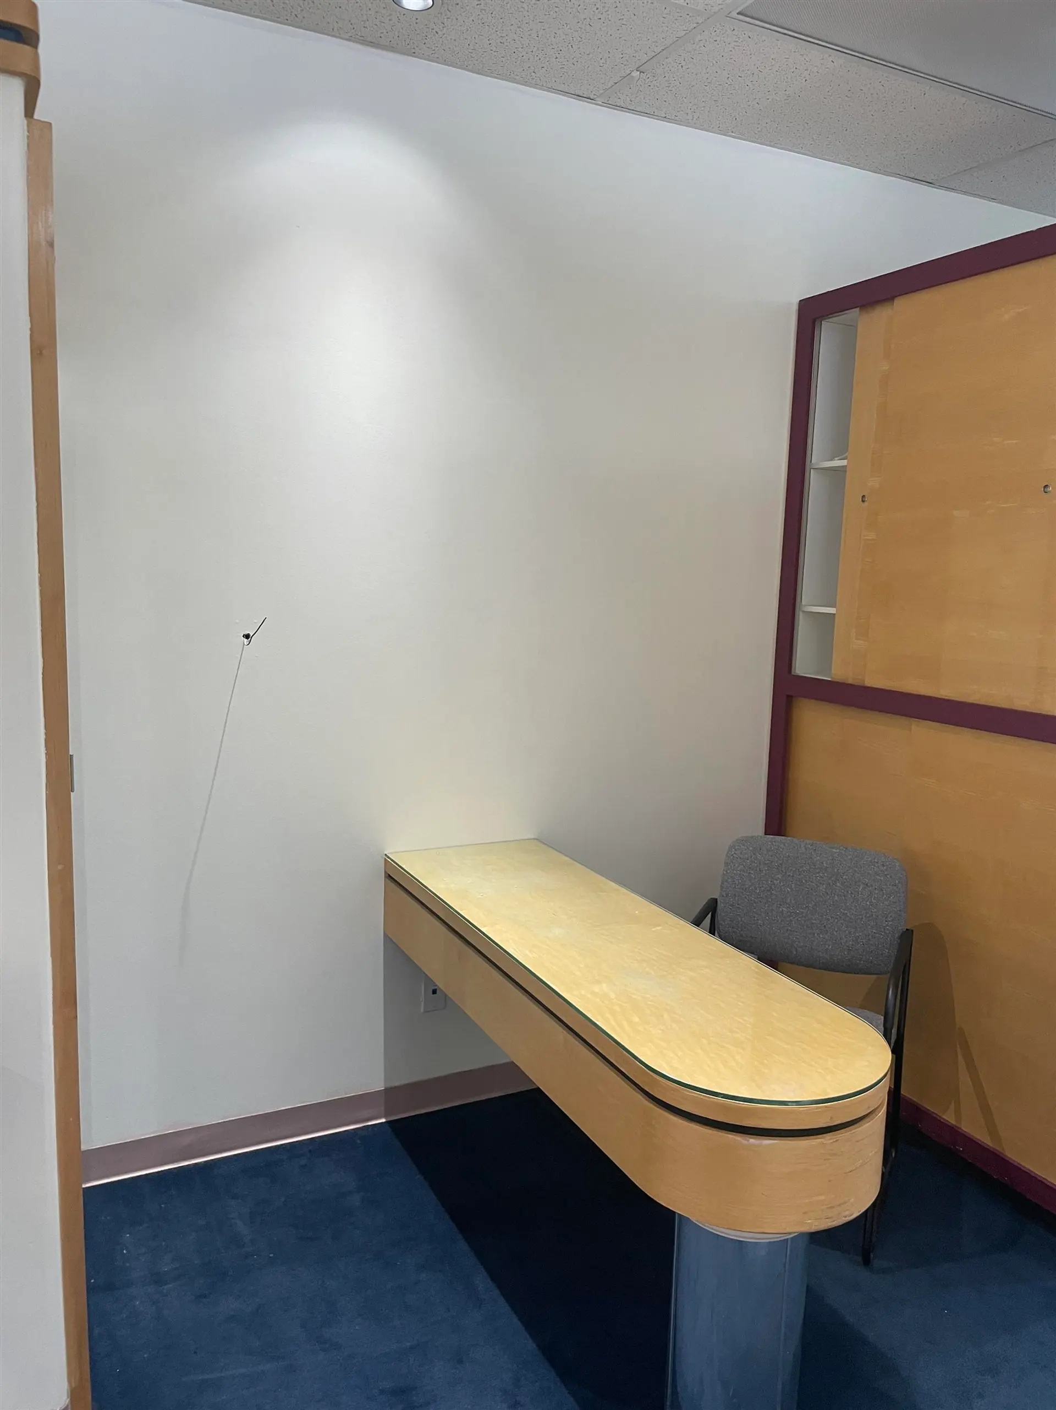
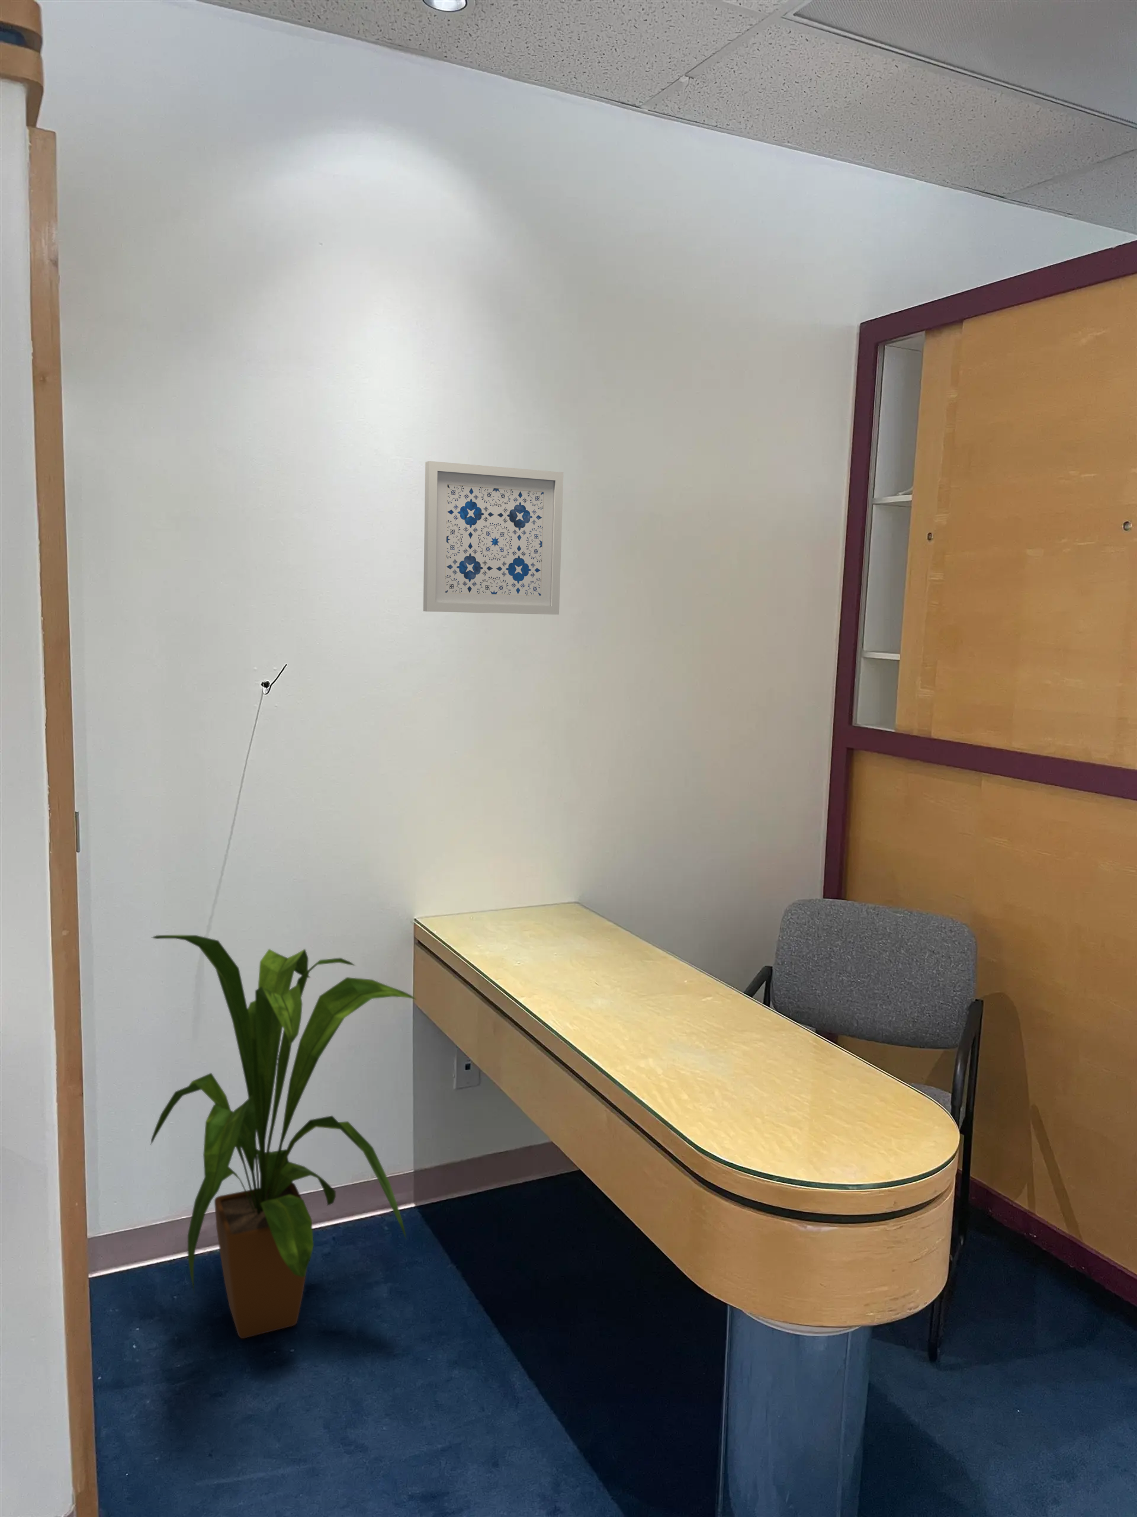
+ wall art [423,460,564,615]
+ house plant [149,934,418,1339]
